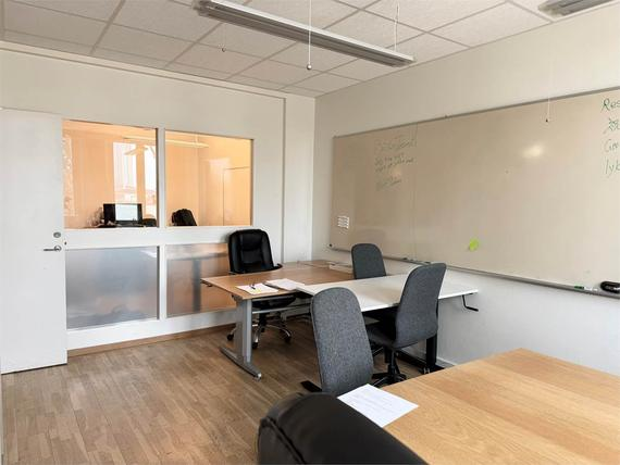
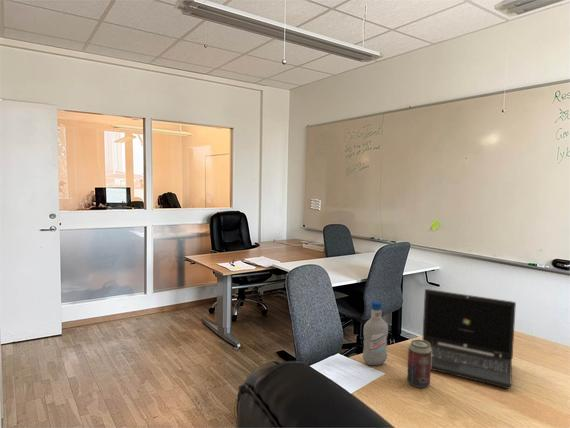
+ laptop [422,288,517,390]
+ bottle [362,300,389,366]
+ beverage can [406,339,432,389]
